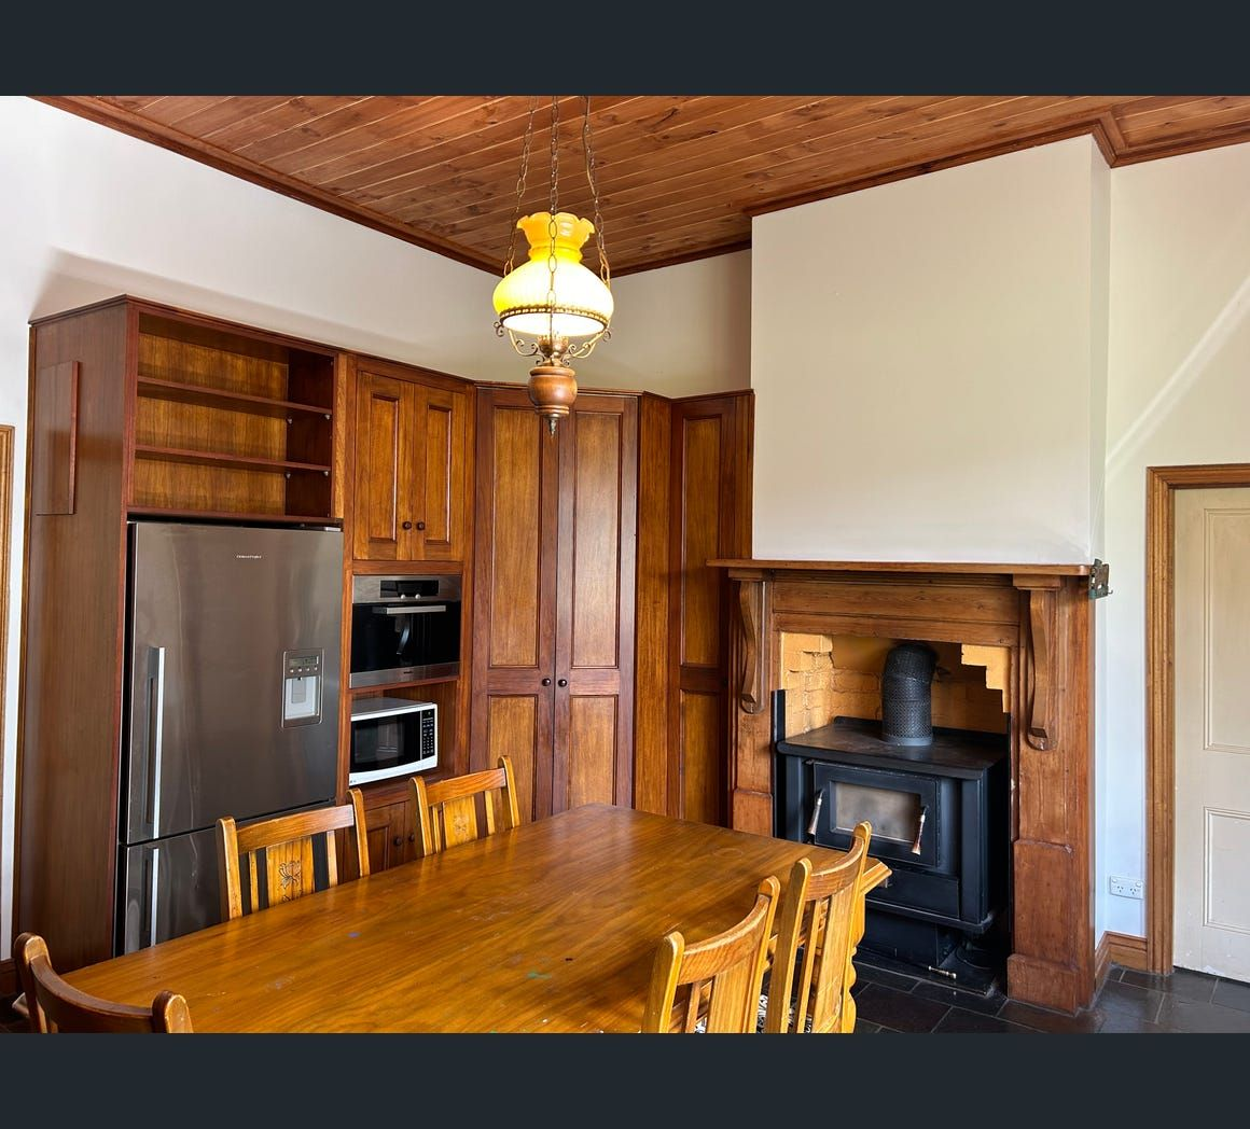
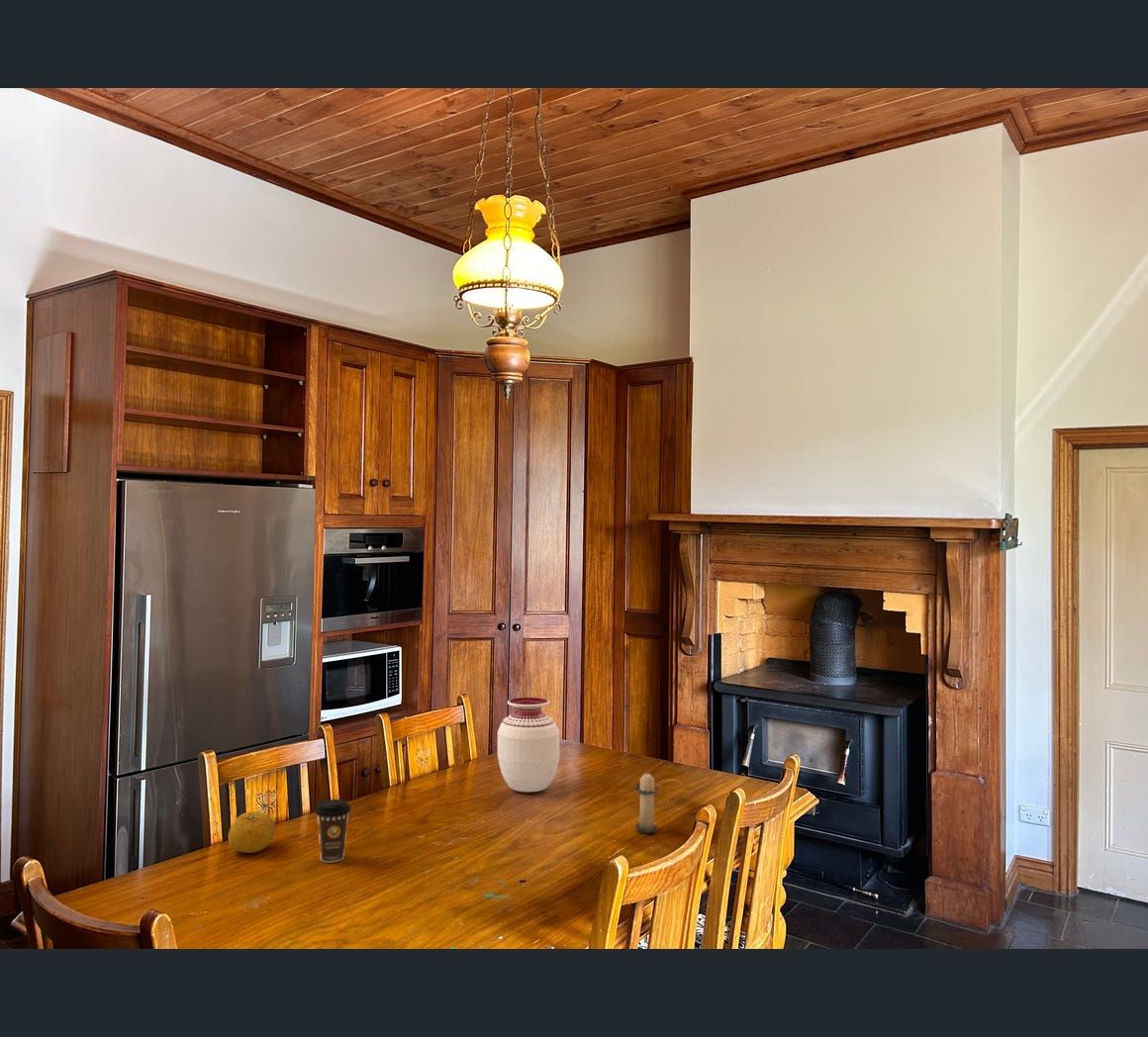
+ coffee cup [314,799,352,863]
+ candle [633,773,660,834]
+ fruit [228,810,276,854]
+ vase [497,697,560,793]
